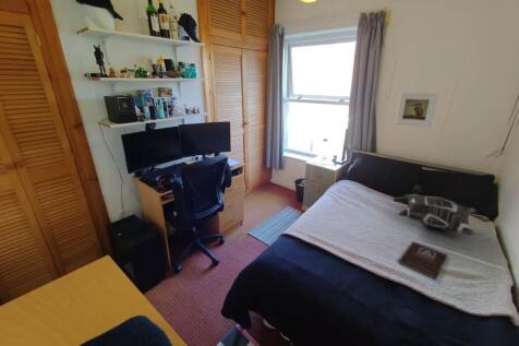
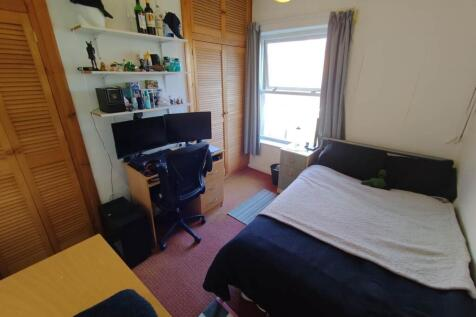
- decorative pillow [397,193,478,236]
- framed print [395,92,439,128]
- book [398,240,449,281]
